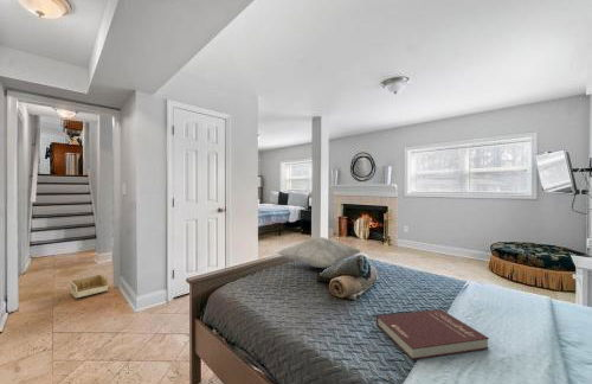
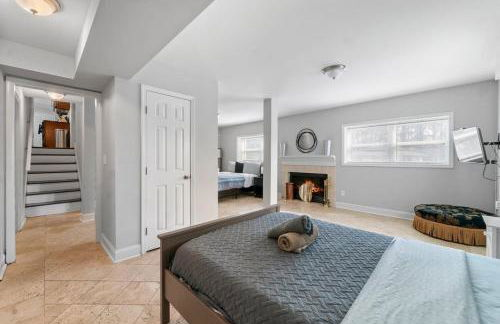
- book [375,308,490,360]
- decorative pillow [276,236,362,269]
- storage bin [69,273,110,300]
